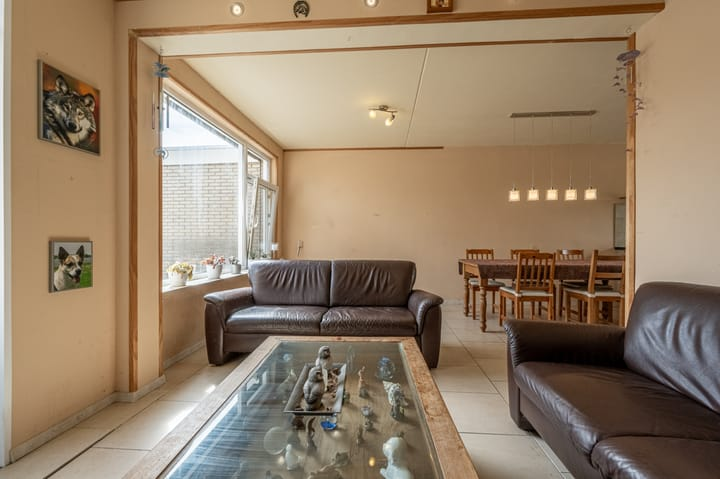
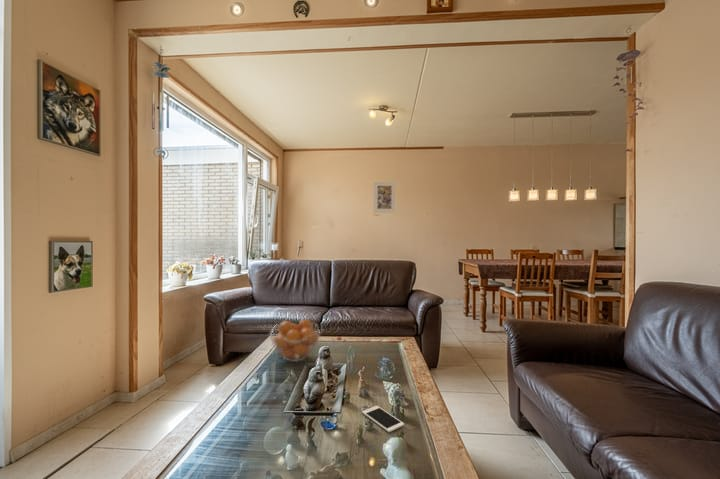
+ cell phone [361,405,405,433]
+ fruit basket [269,318,321,363]
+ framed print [373,181,396,214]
